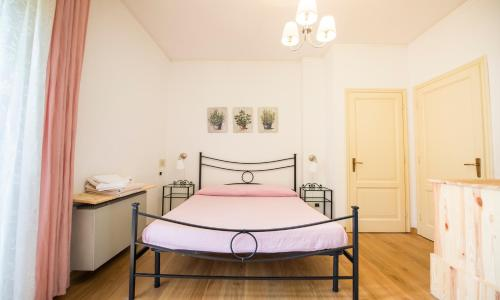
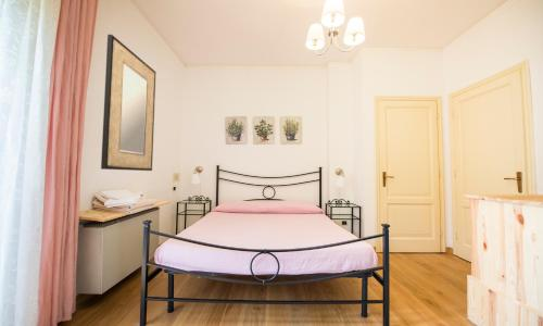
+ home mirror [100,34,156,172]
